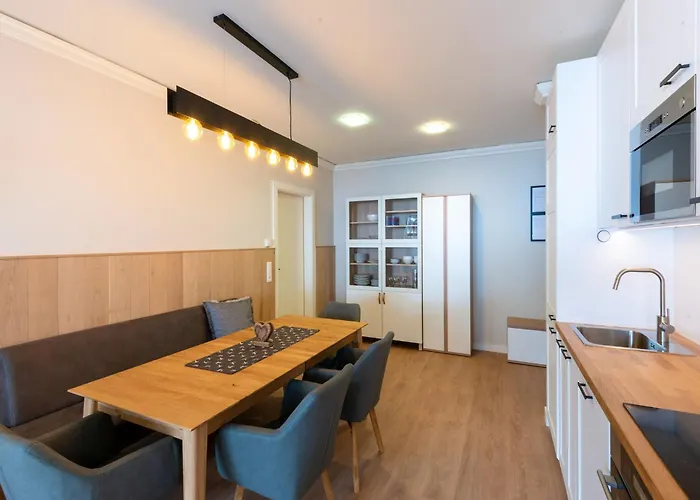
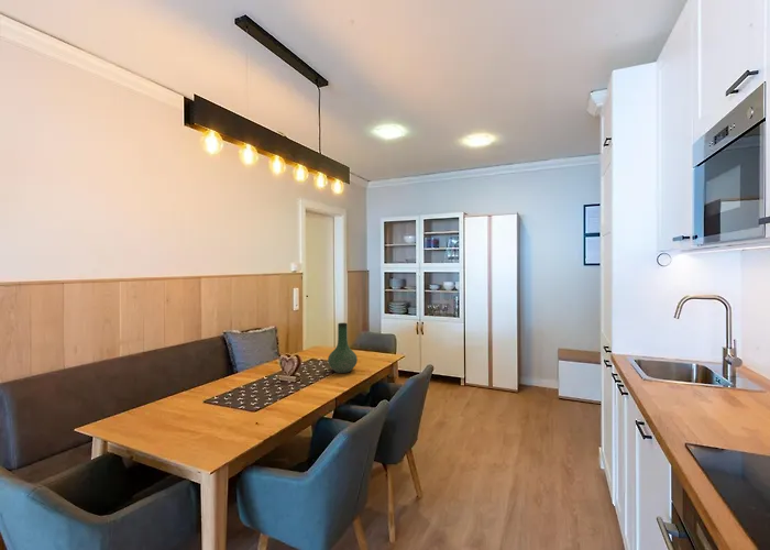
+ vase [327,322,359,374]
